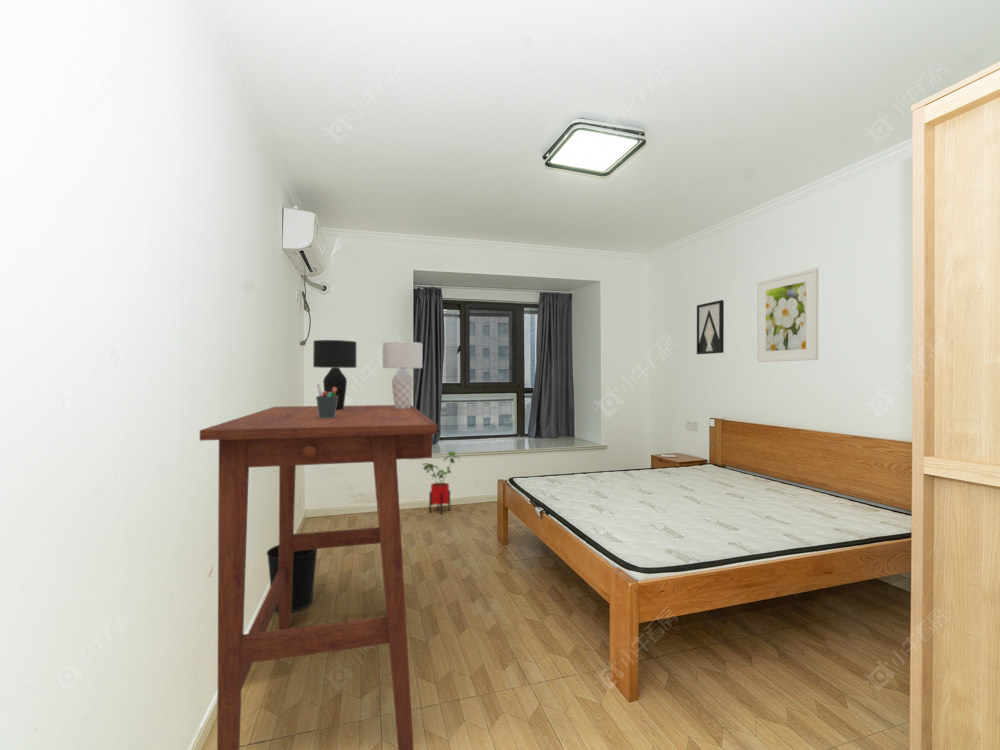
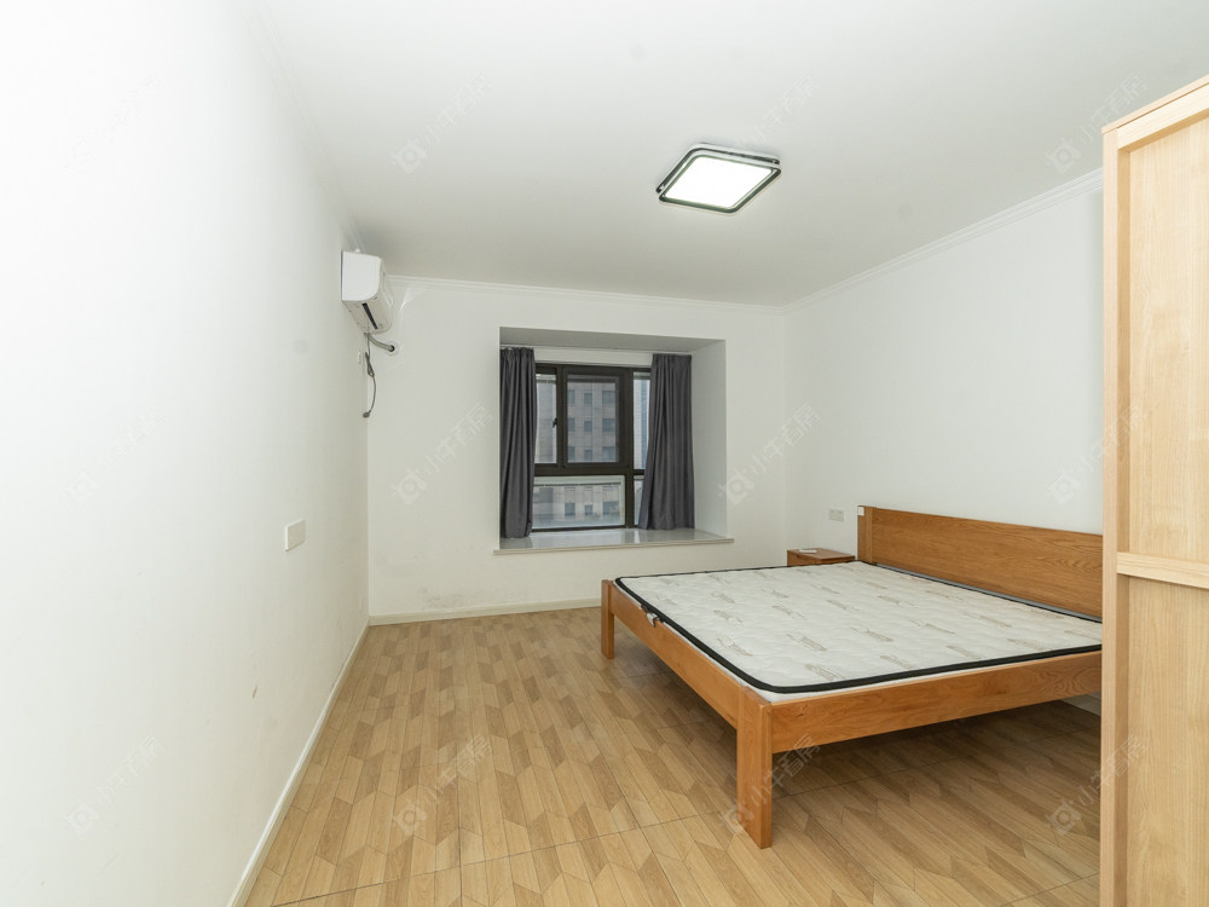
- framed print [756,267,819,363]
- house plant [421,450,461,515]
- wastebasket [265,544,318,613]
- wall art [696,299,725,355]
- table lamp [312,339,423,410]
- desk [199,404,438,750]
- pen holder [315,383,338,418]
